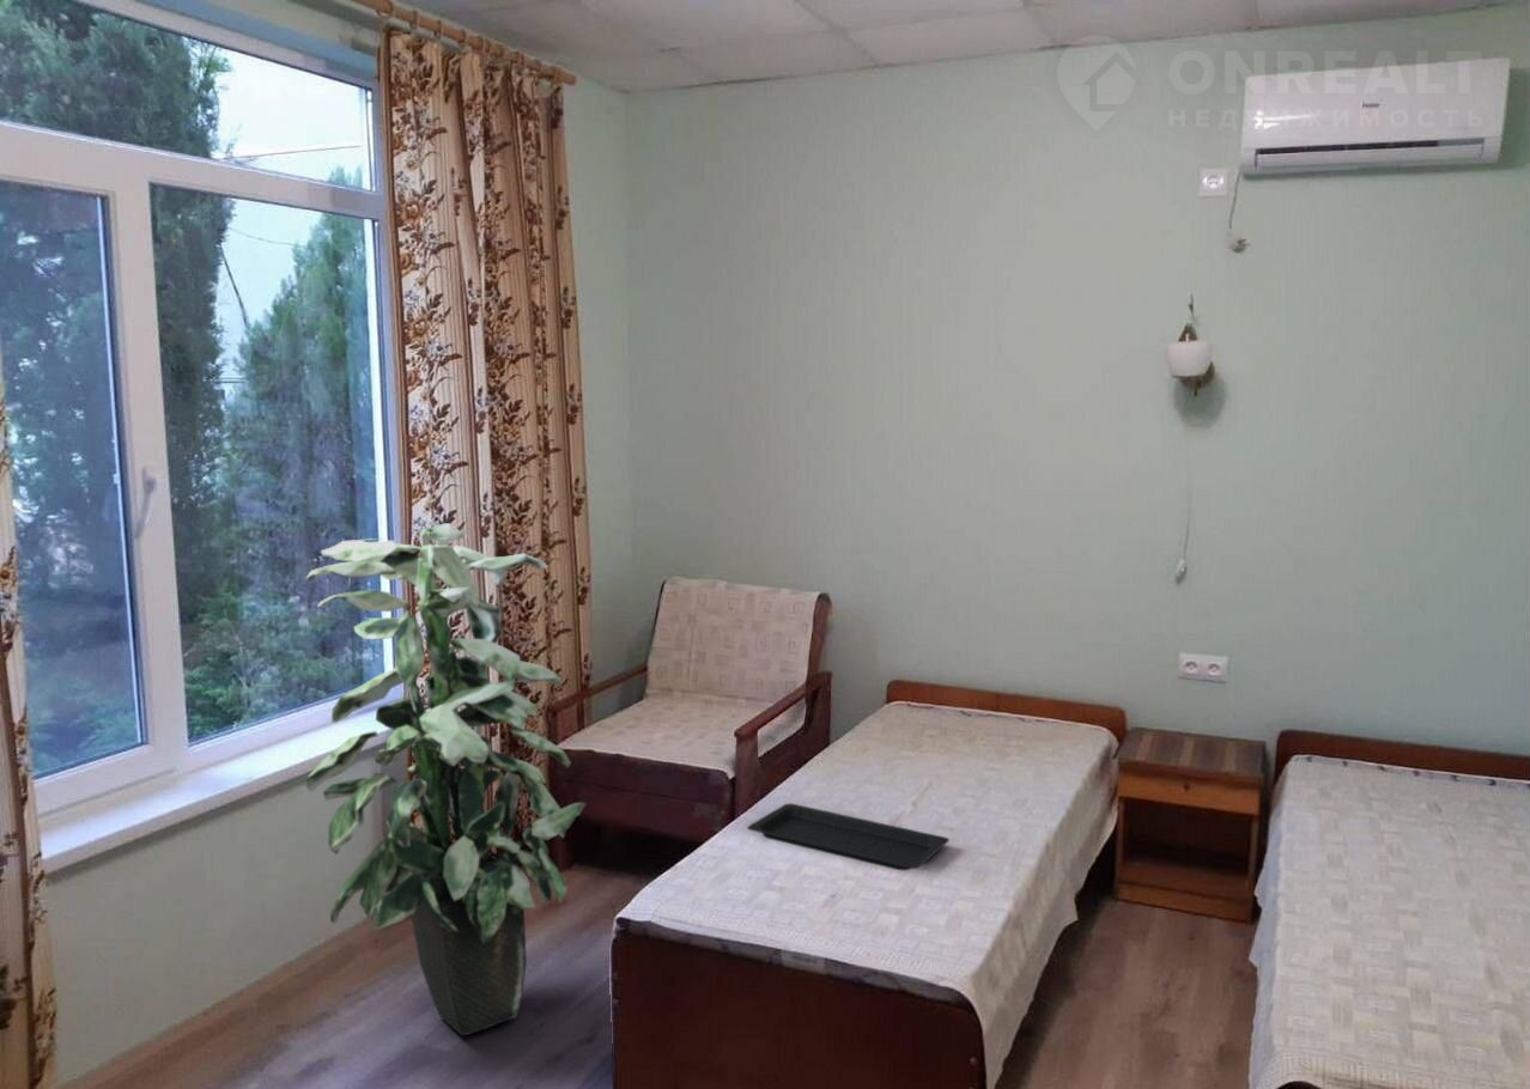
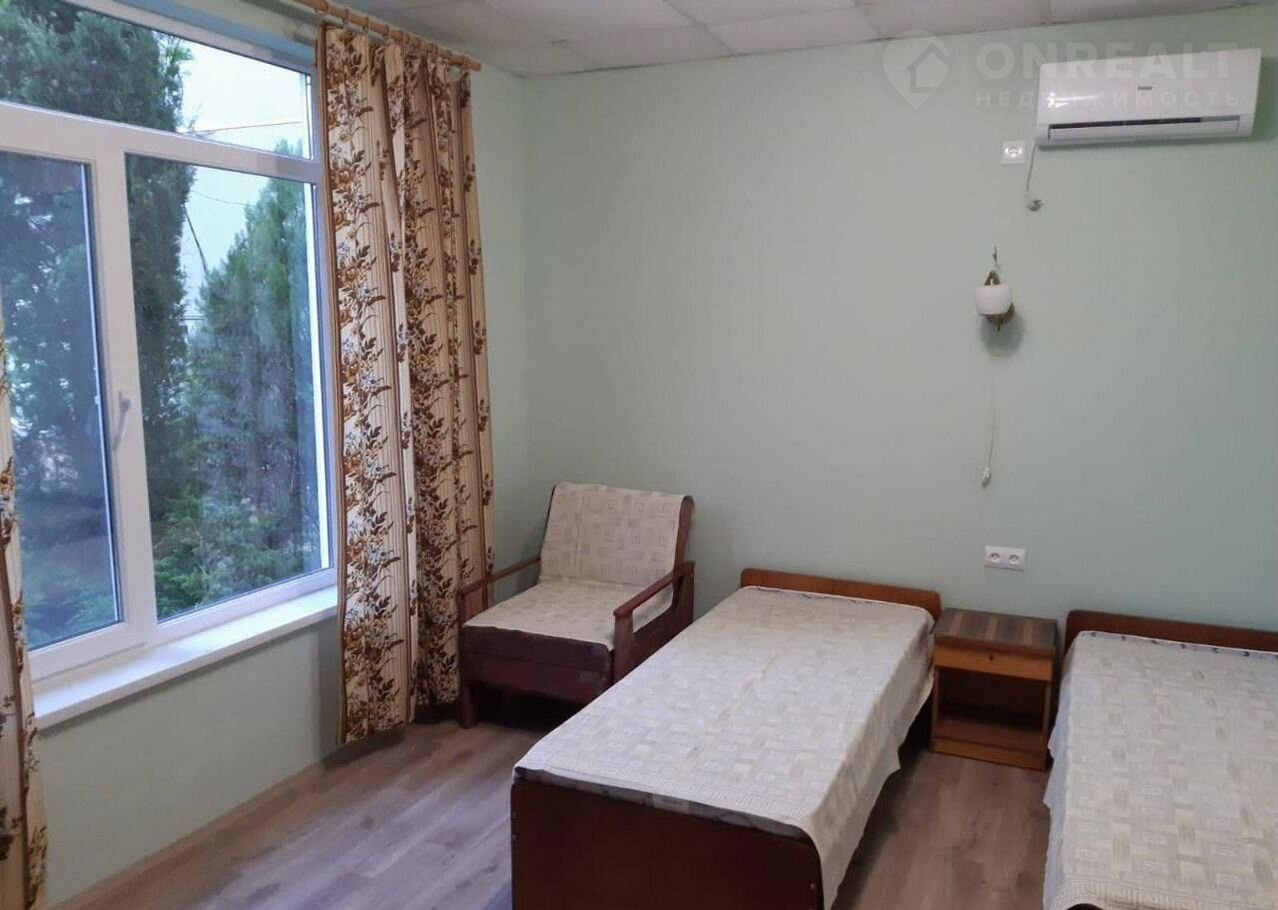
- serving tray [746,802,951,871]
- indoor plant [304,522,588,1036]
